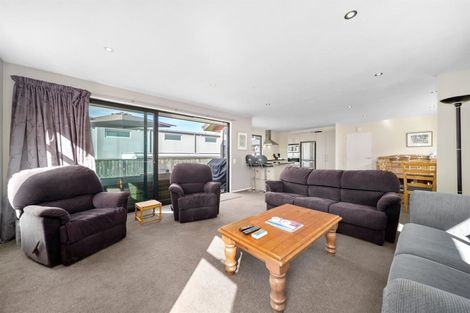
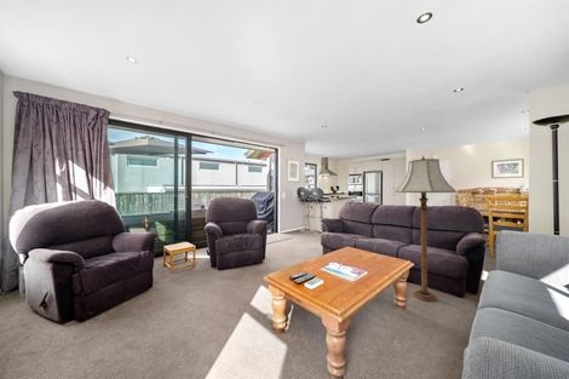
+ floor lamp [395,155,458,303]
